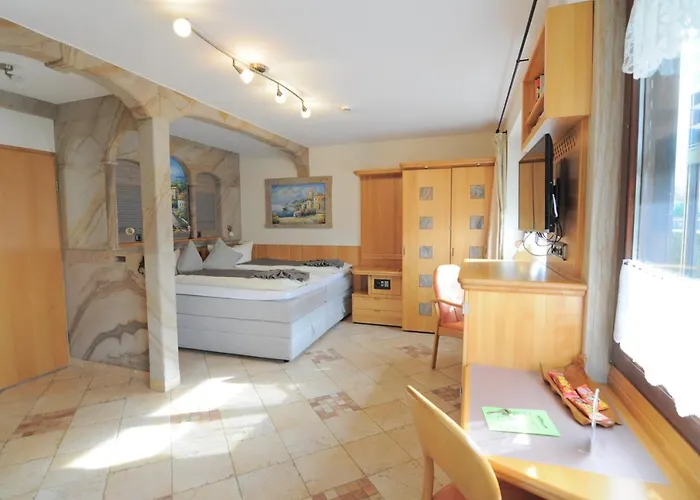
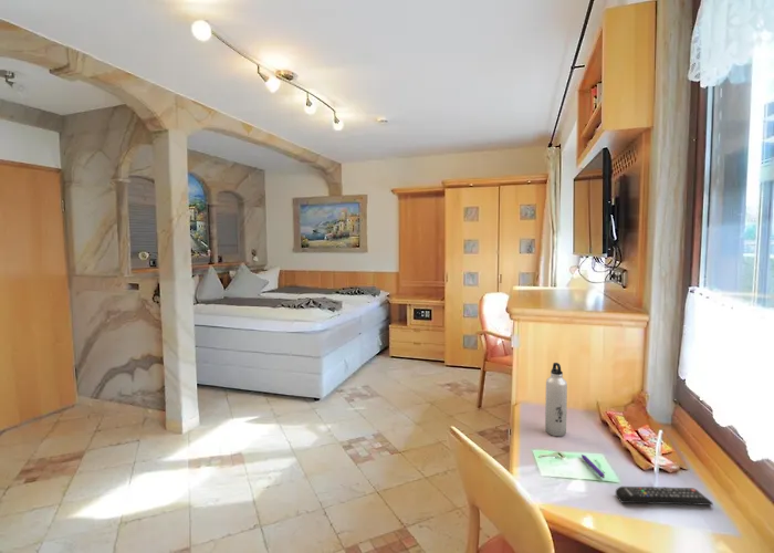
+ water bottle [544,362,568,437]
+ remote control [615,486,714,507]
+ pen [580,453,606,479]
